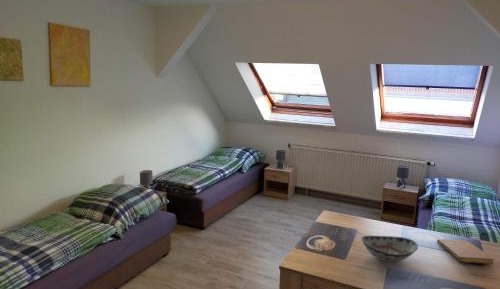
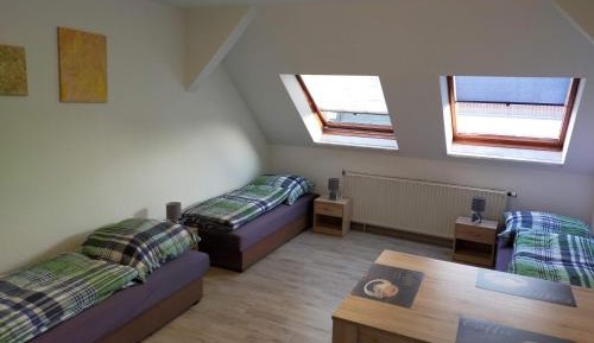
- decorative bowl [360,235,419,263]
- notebook [436,238,495,265]
